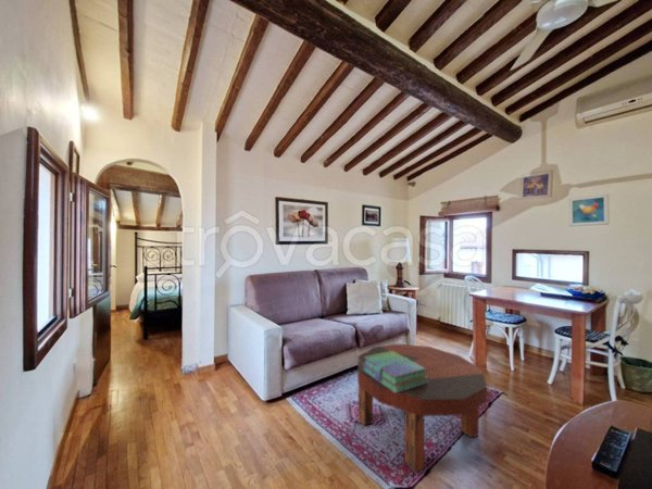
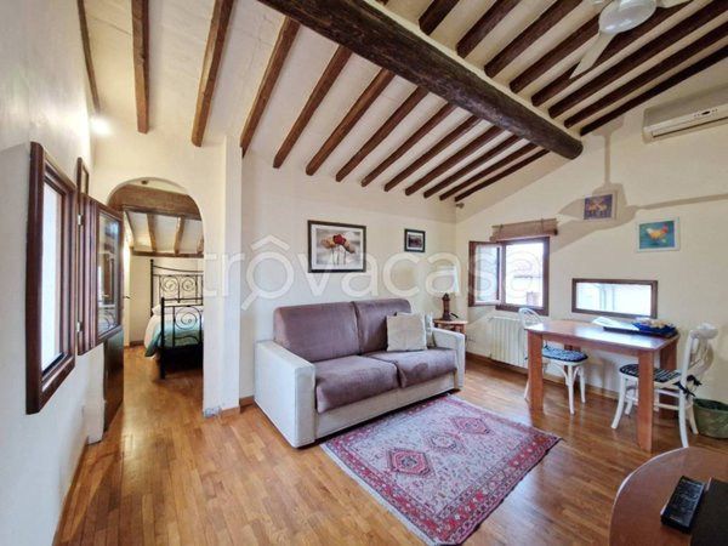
- coffee table [356,343,488,474]
- stack of books [363,351,428,393]
